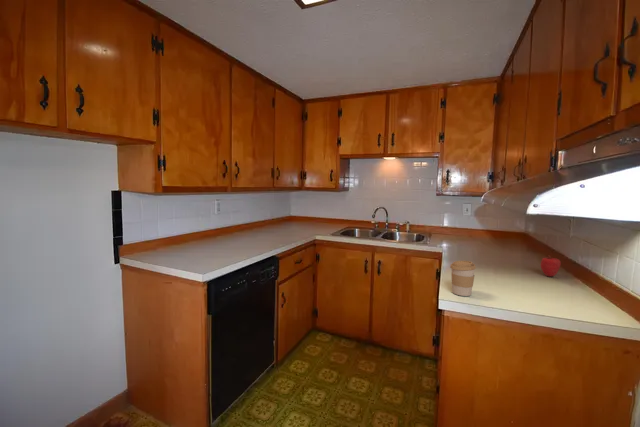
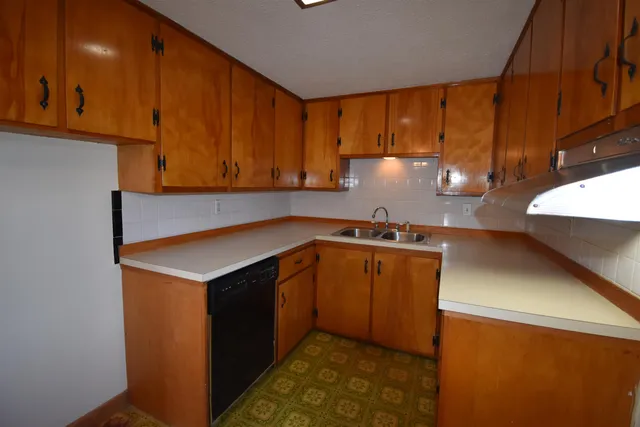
- apple [540,254,562,278]
- coffee cup [449,260,477,297]
